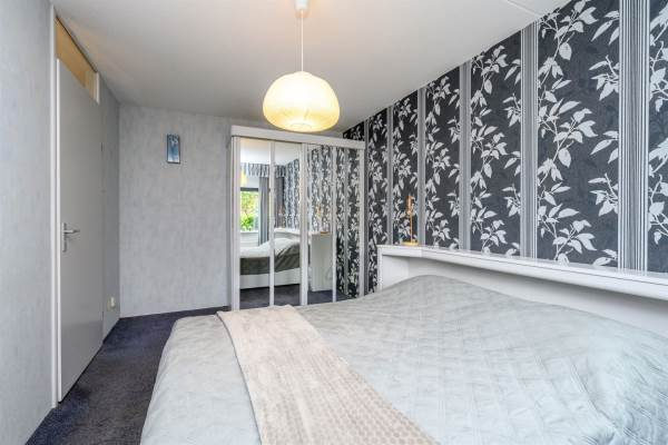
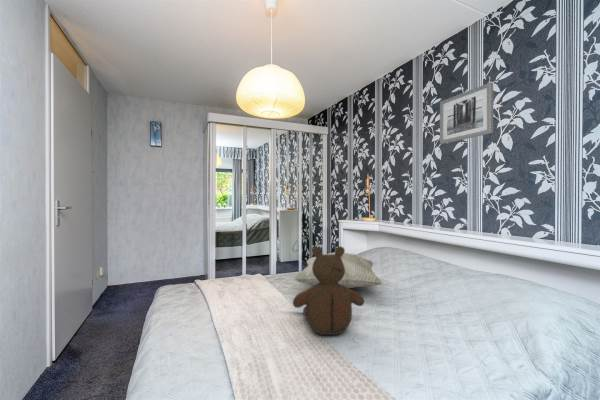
+ teddy bear [292,245,365,336]
+ decorative pillow [293,251,383,289]
+ wall art [439,81,494,145]
